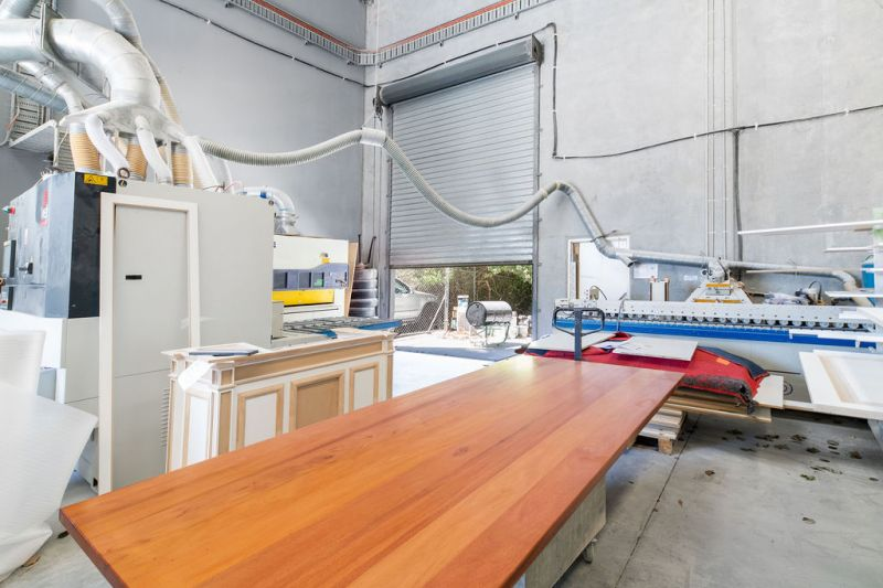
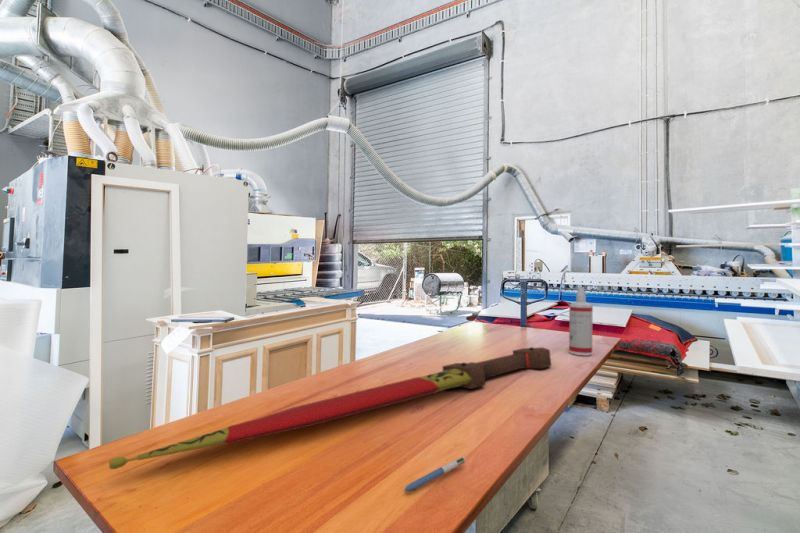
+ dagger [108,346,552,470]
+ spray bottle [568,286,594,356]
+ pen [402,456,467,492]
